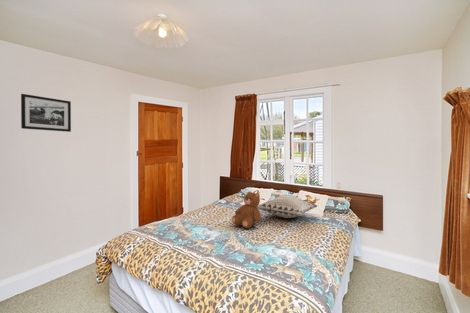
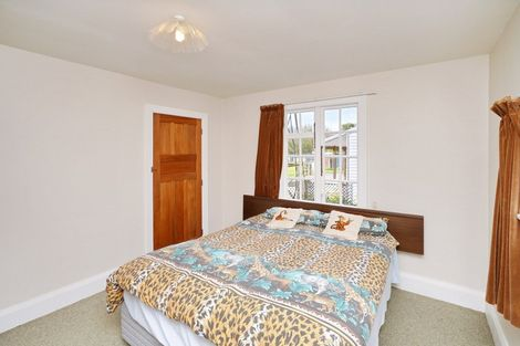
- teddy bear [231,191,262,229]
- decorative pillow [257,194,318,219]
- picture frame [20,93,72,133]
